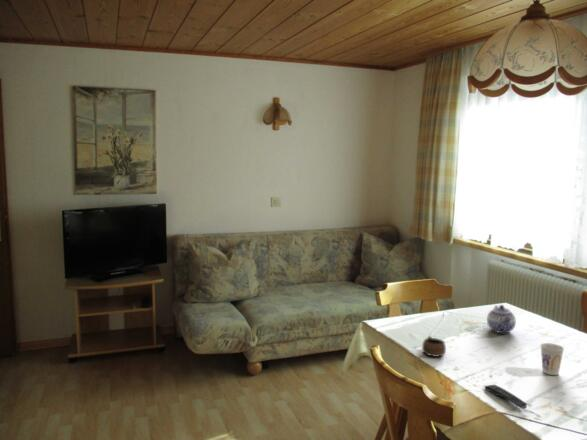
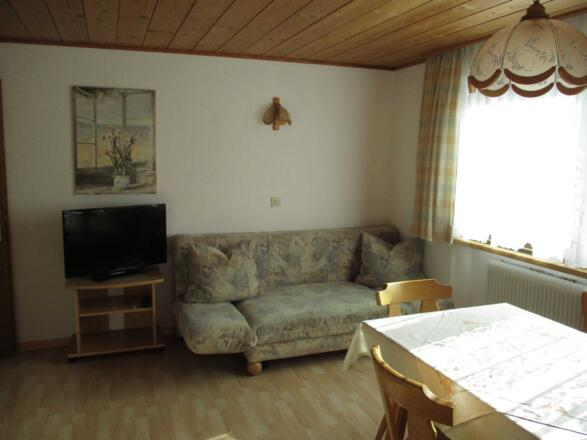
- remote control [484,384,528,410]
- cup [539,342,565,376]
- cup [421,335,447,358]
- teapot [486,304,517,334]
